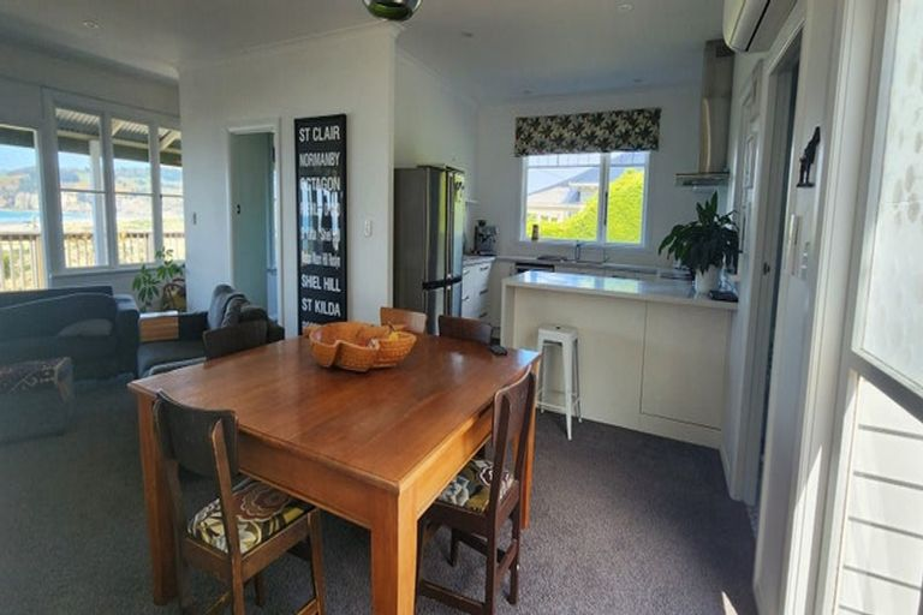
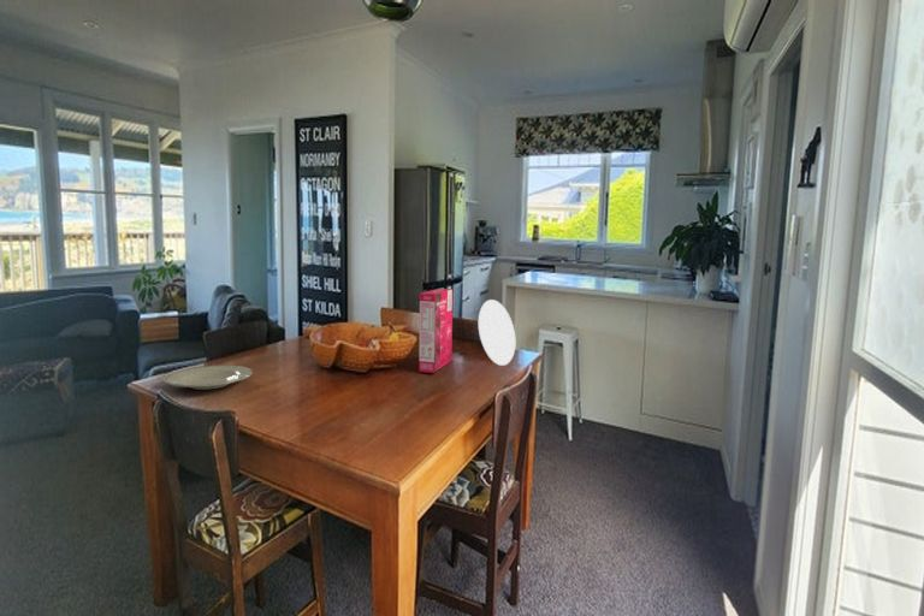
+ plate [162,363,254,391]
+ cereal box [417,288,454,374]
+ plate [478,298,516,367]
